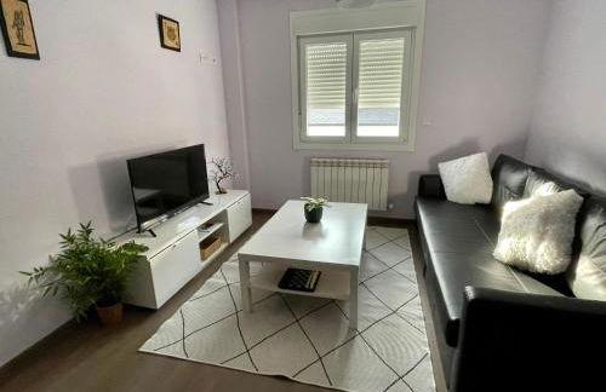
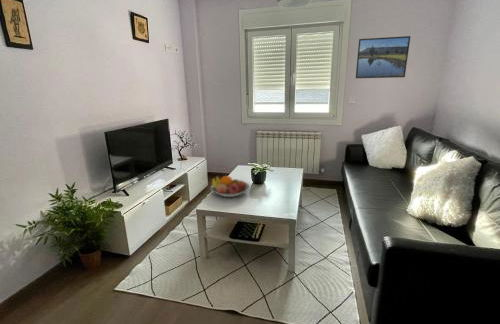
+ fruit bowl [209,175,251,198]
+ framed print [355,35,412,79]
